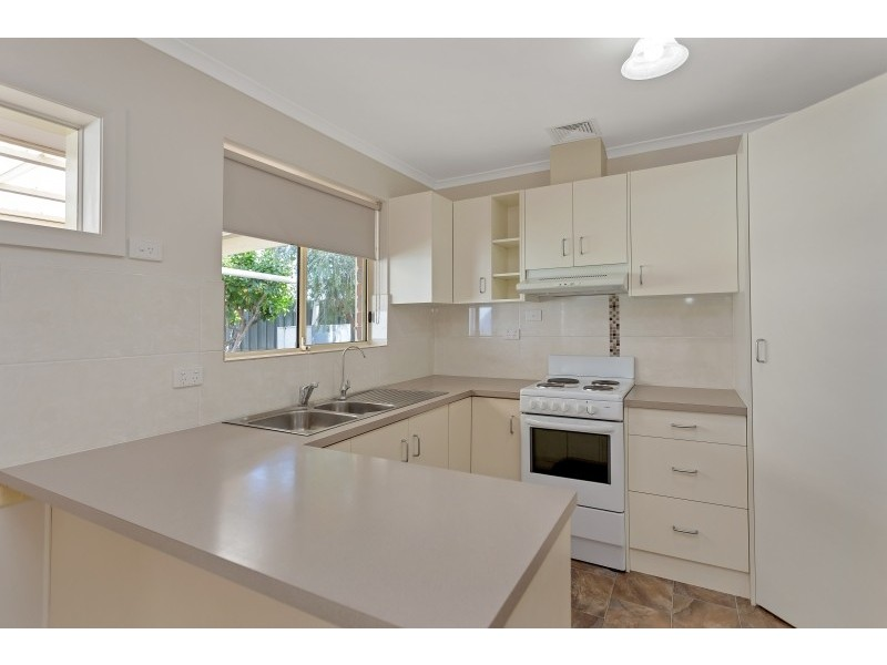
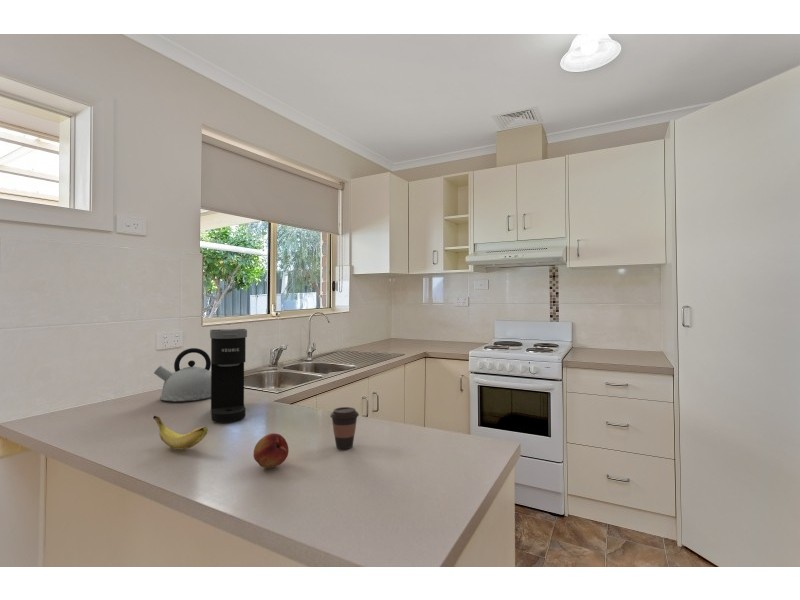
+ kettle [153,347,211,402]
+ coffee maker [209,328,248,424]
+ banana [152,415,209,450]
+ fruit [253,432,290,469]
+ coffee cup [329,406,360,450]
